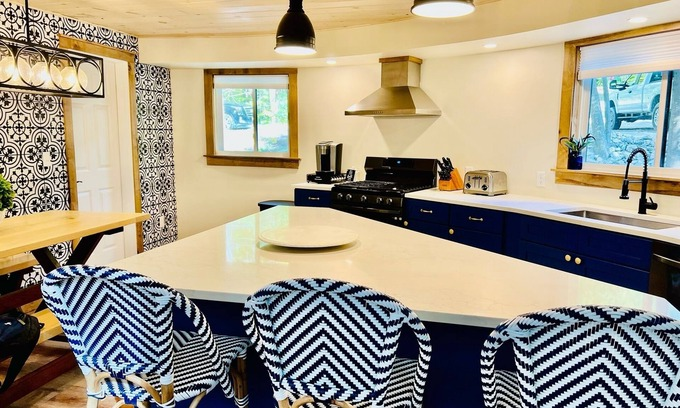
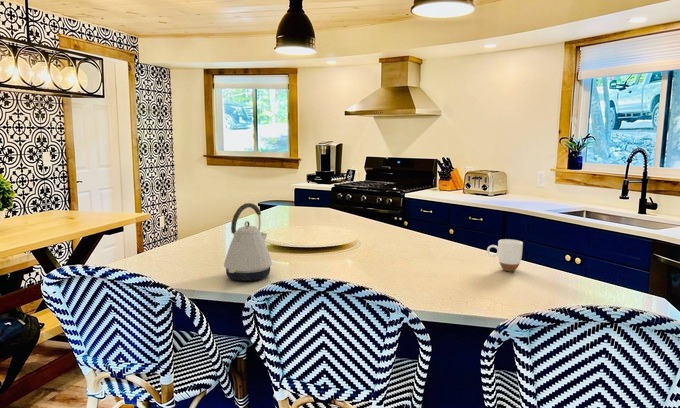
+ kettle [223,202,273,282]
+ mug [486,238,524,272]
